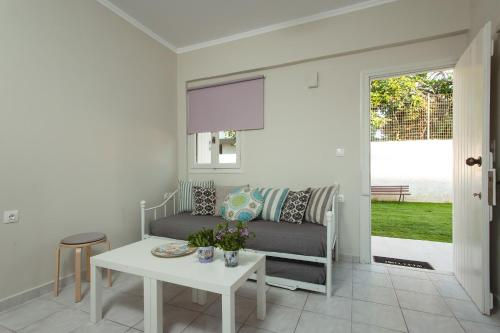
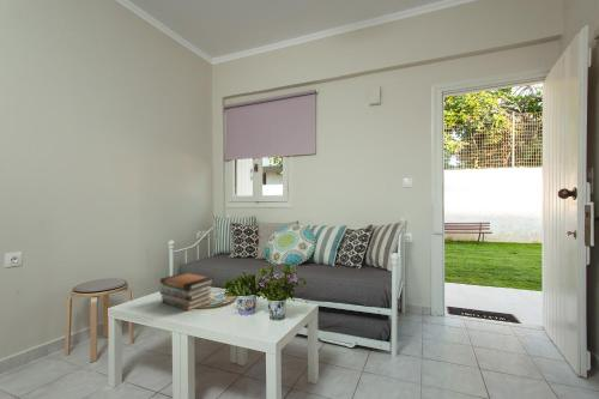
+ book stack [158,272,214,312]
